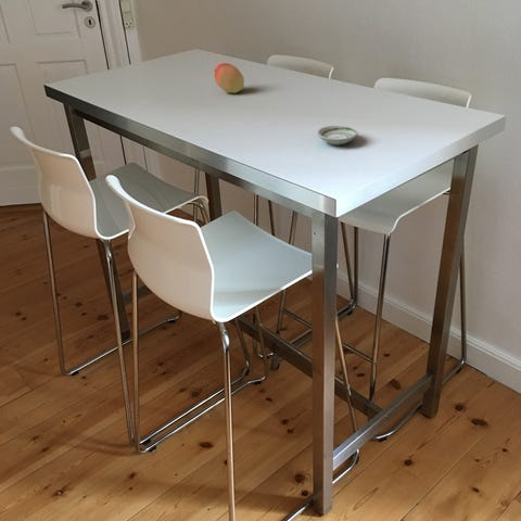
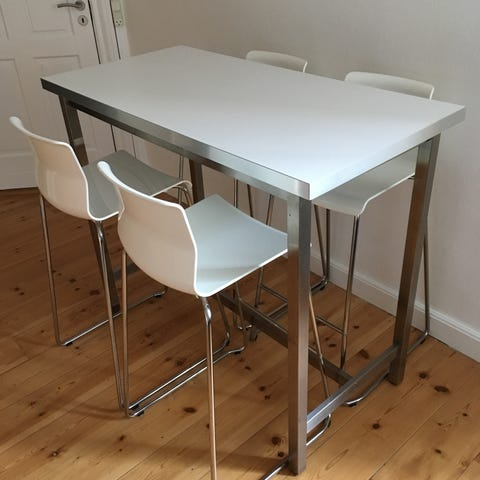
- saucer [316,125,358,147]
- fruit [214,62,245,94]
